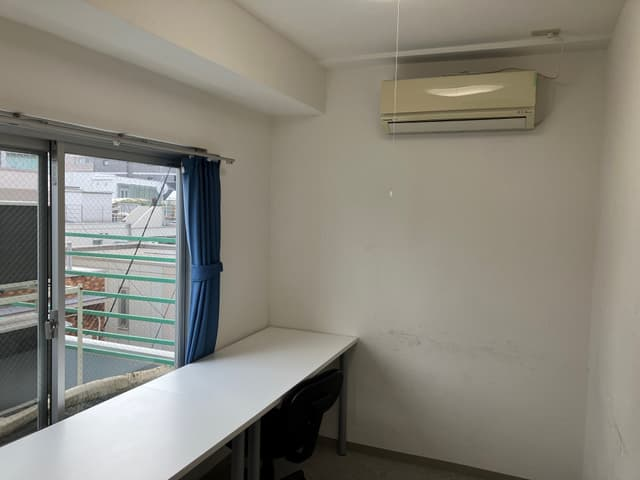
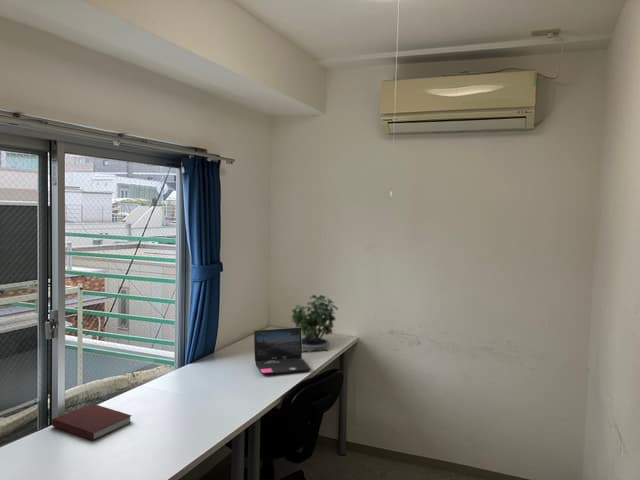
+ laptop [253,327,312,375]
+ potted plant [290,293,339,353]
+ notebook [51,402,133,441]
